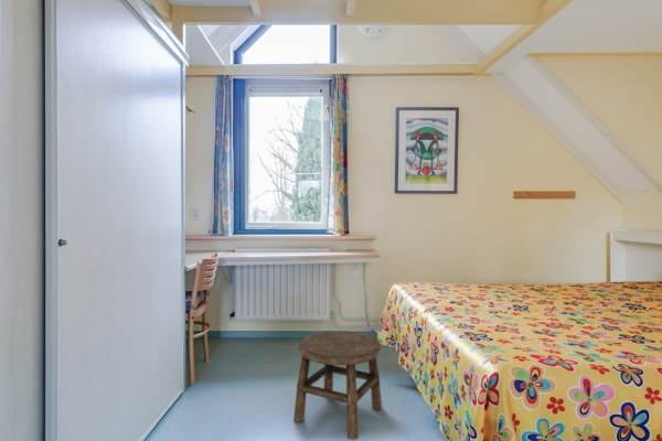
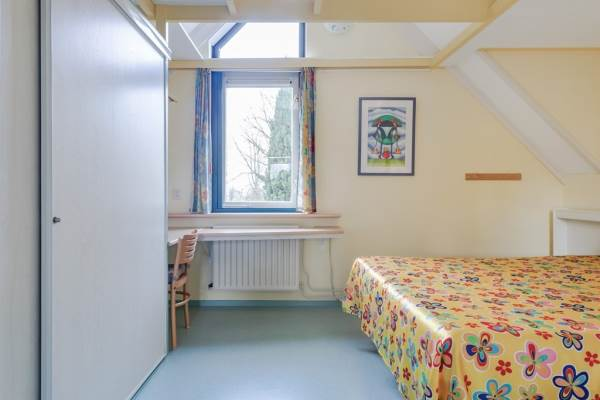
- stool [292,330,383,441]
